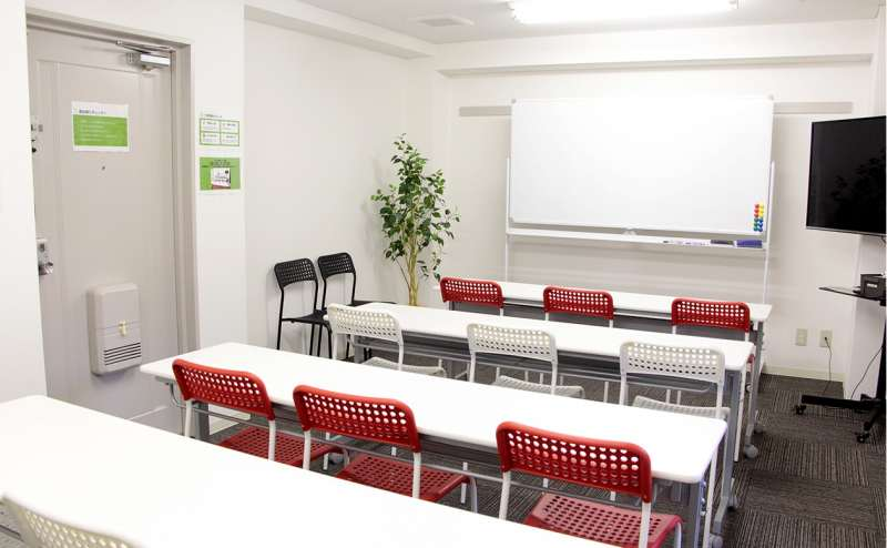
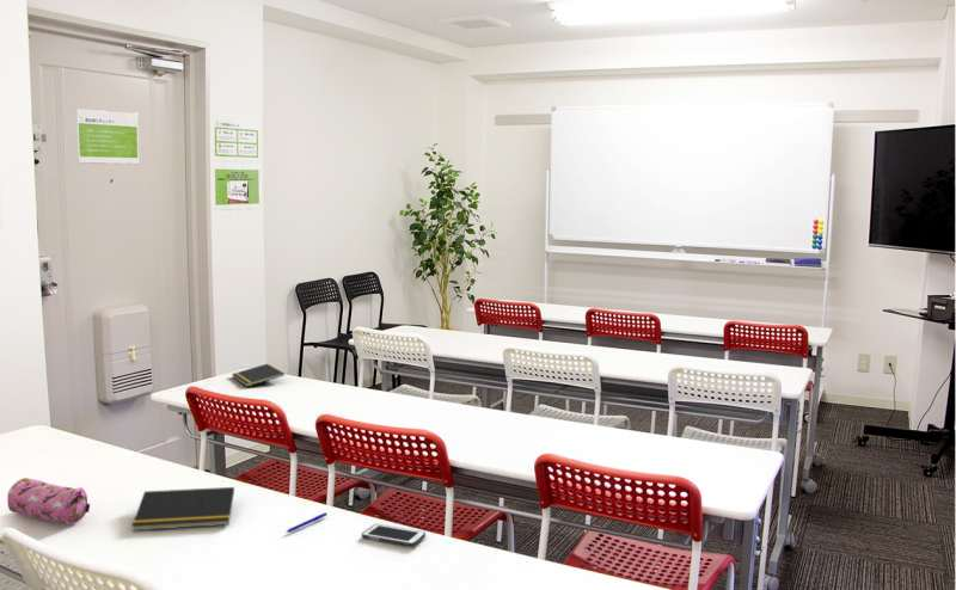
+ notepad [231,363,286,388]
+ notepad [131,486,235,531]
+ cell phone [361,523,427,547]
+ pen [284,511,329,534]
+ pencil case [6,477,91,526]
